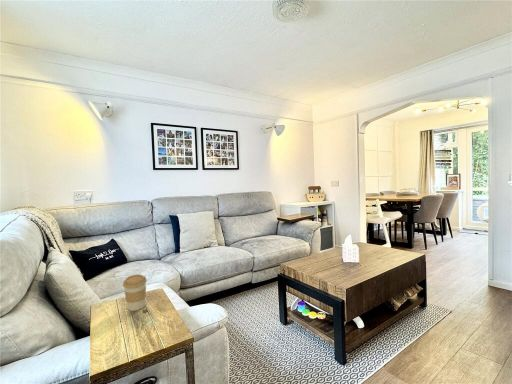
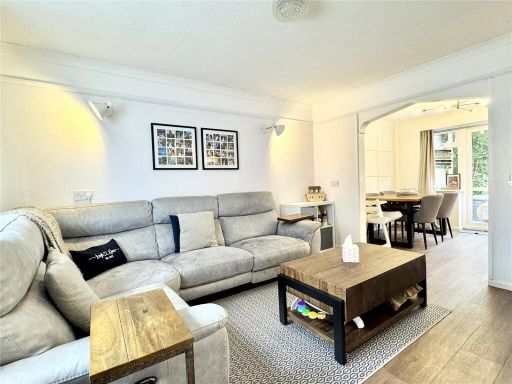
- coffee cup [122,273,148,312]
